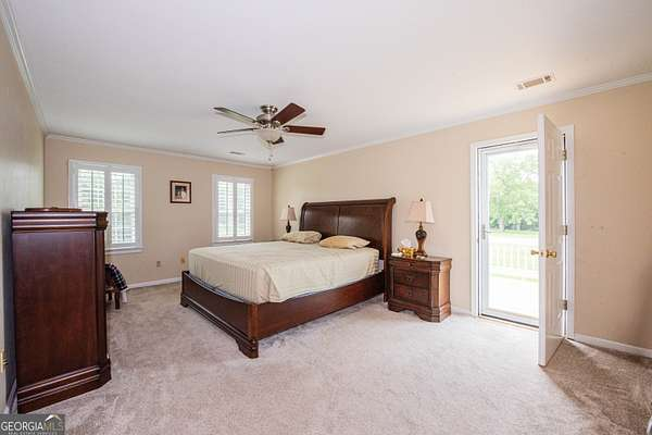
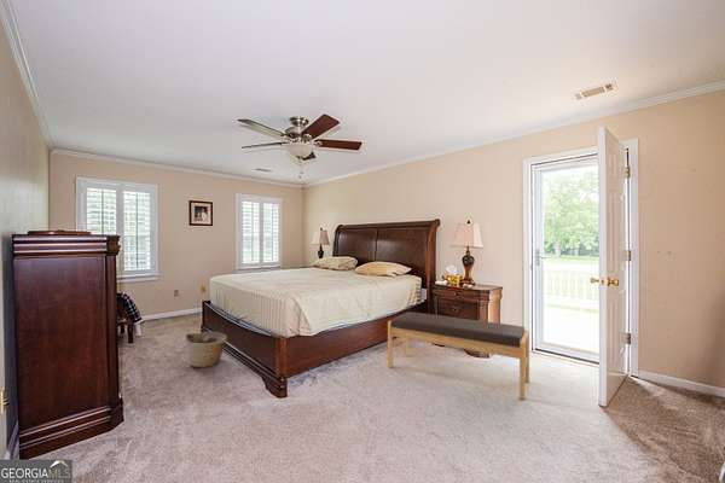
+ bench [387,310,530,401]
+ basket [185,331,228,368]
